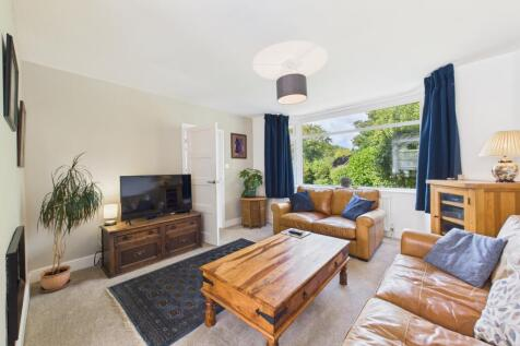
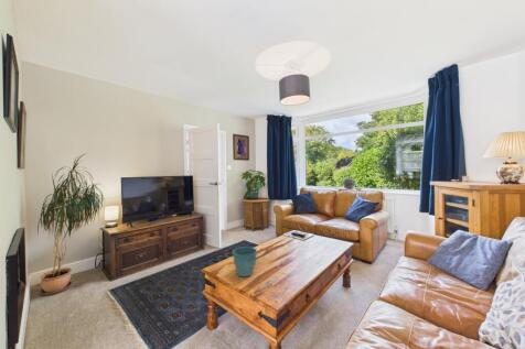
+ flower pot [232,246,258,277]
